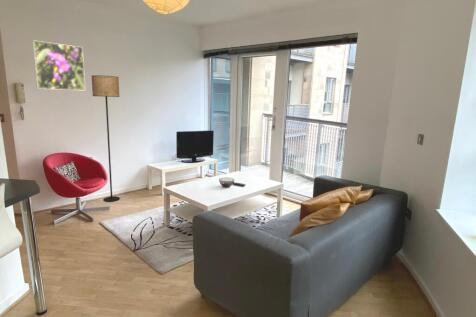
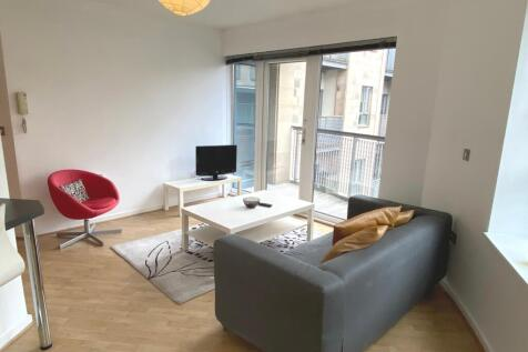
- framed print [32,39,86,91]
- floor lamp [91,74,121,203]
